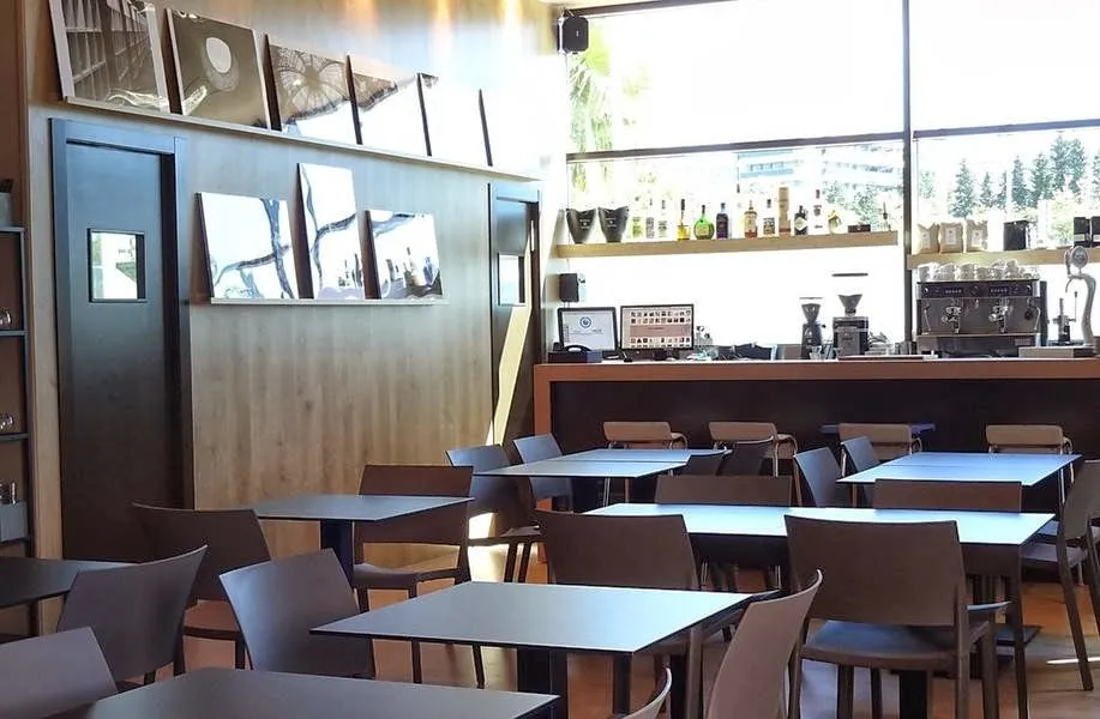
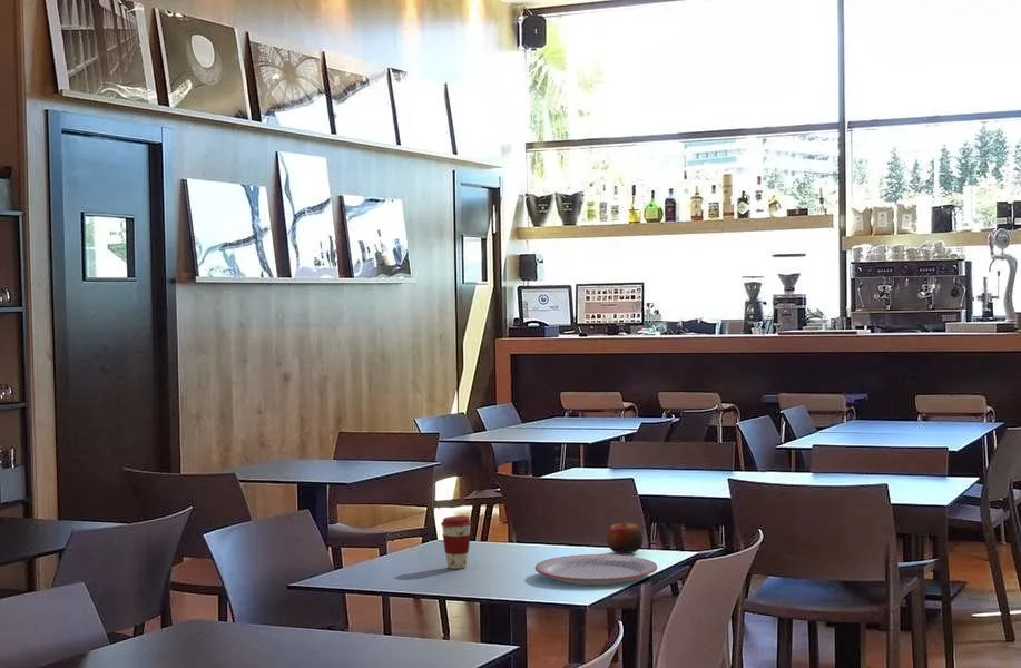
+ apple [606,520,645,554]
+ plate [534,553,658,587]
+ coffee cup [440,514,472,570]
